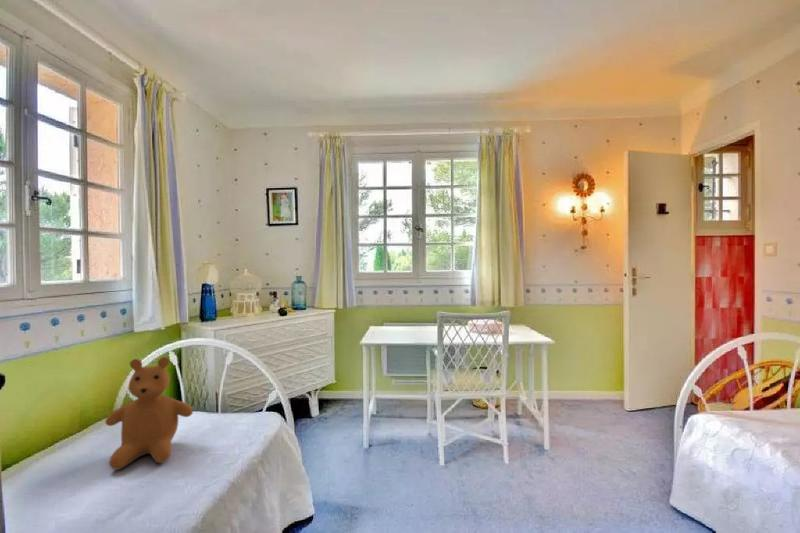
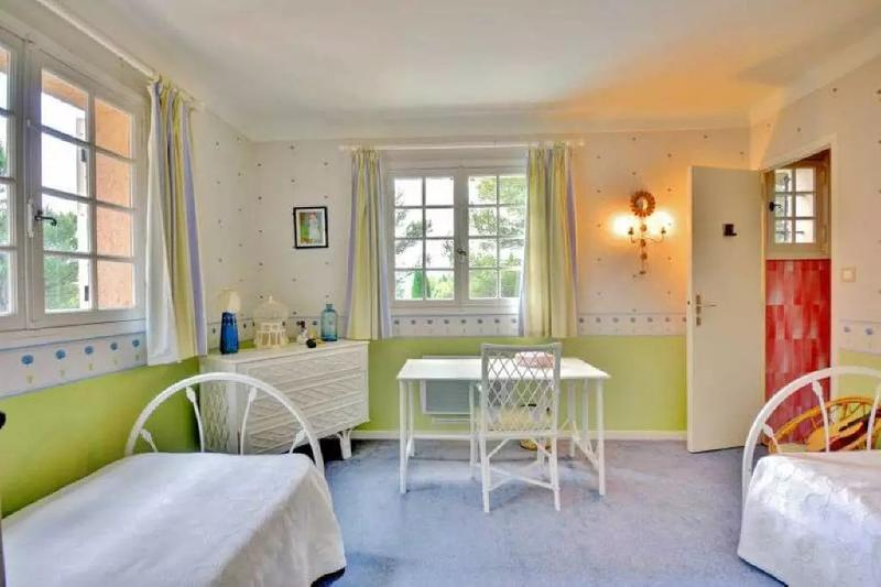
- teddy bear [104,356,194,471]
